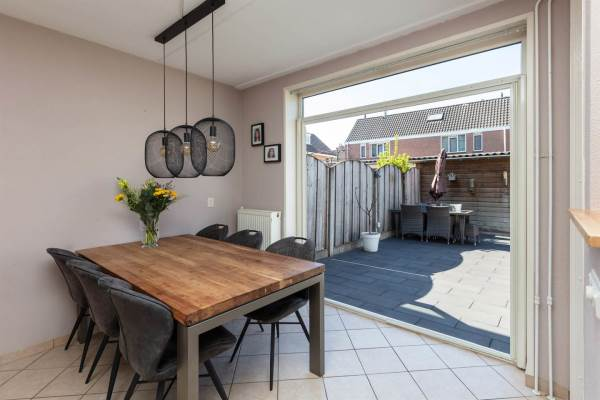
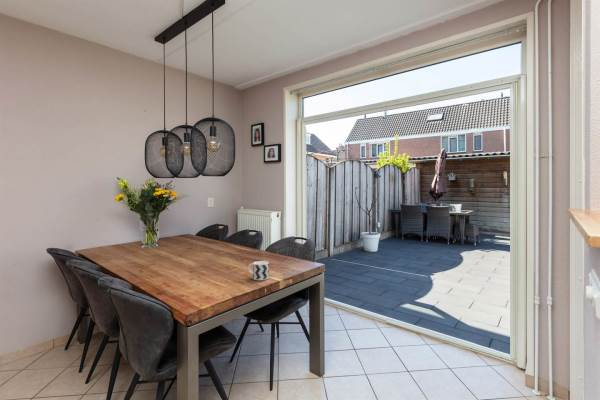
+ cup [247,260,270,281]
